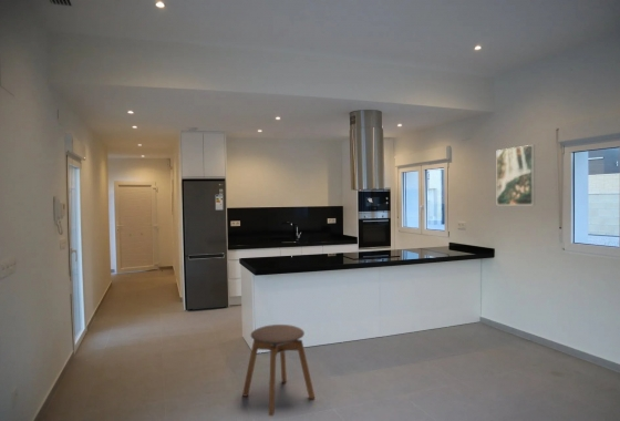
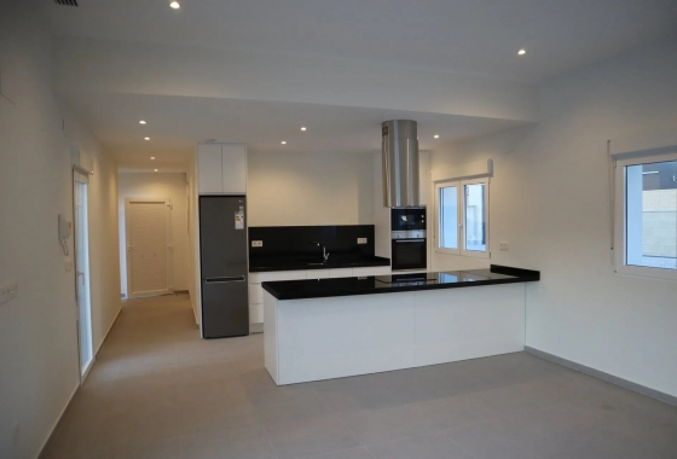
- stool [241,324,316,417]
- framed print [496,144,536,206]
